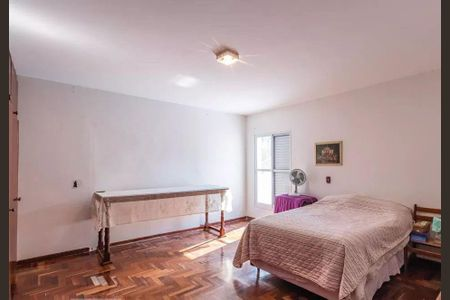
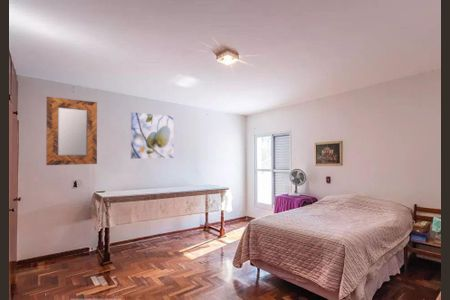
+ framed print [129,111,175,160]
+ home mirror [45,96,98,166]
